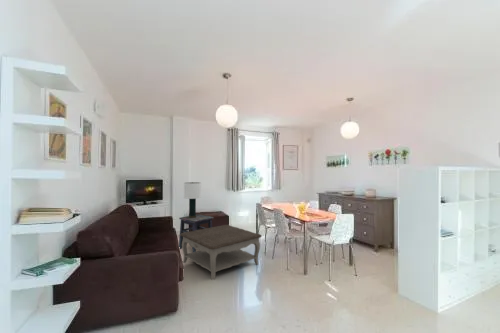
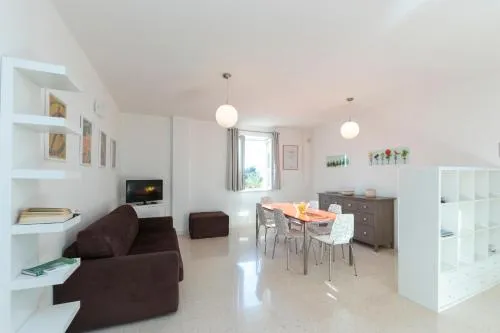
- side table [178,213,215,253]
- coffee table [179,224,263,281]
- lamp [183,181,202,218]
